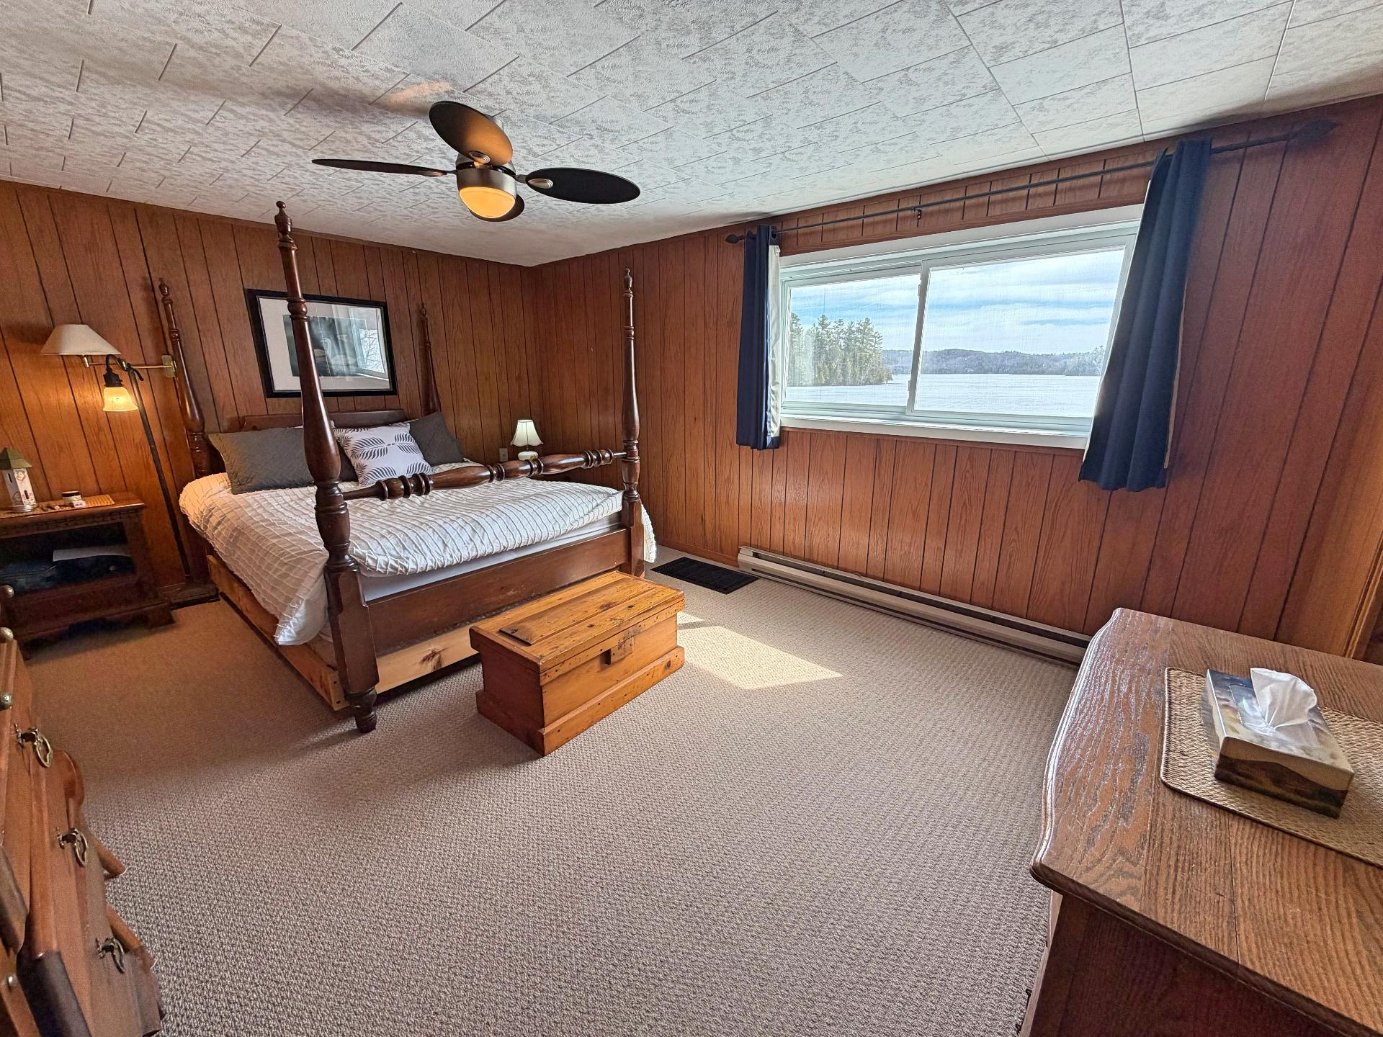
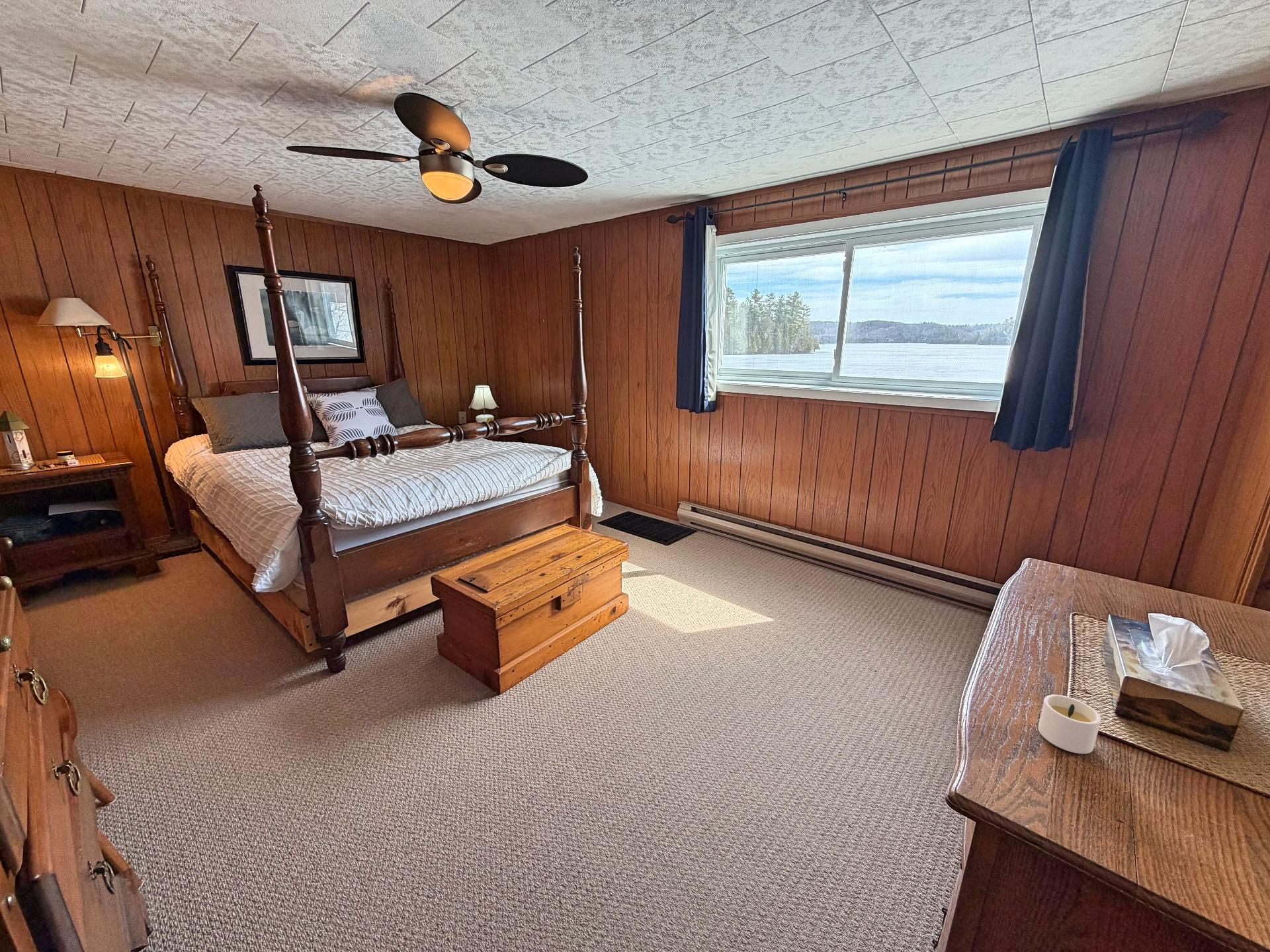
+ candle [1038,694,1122,754]
